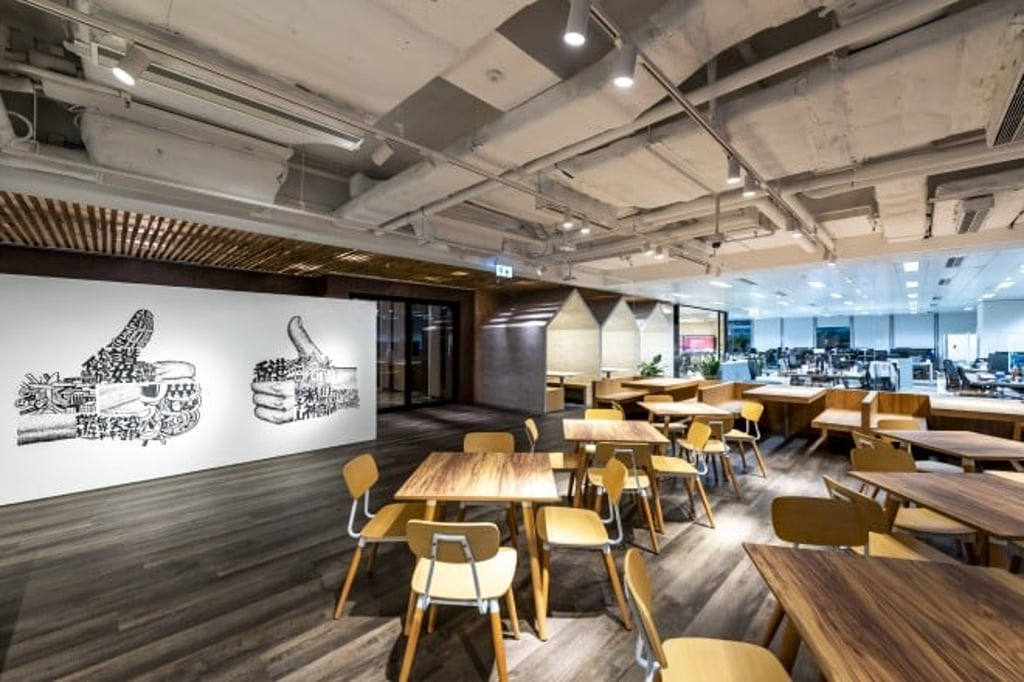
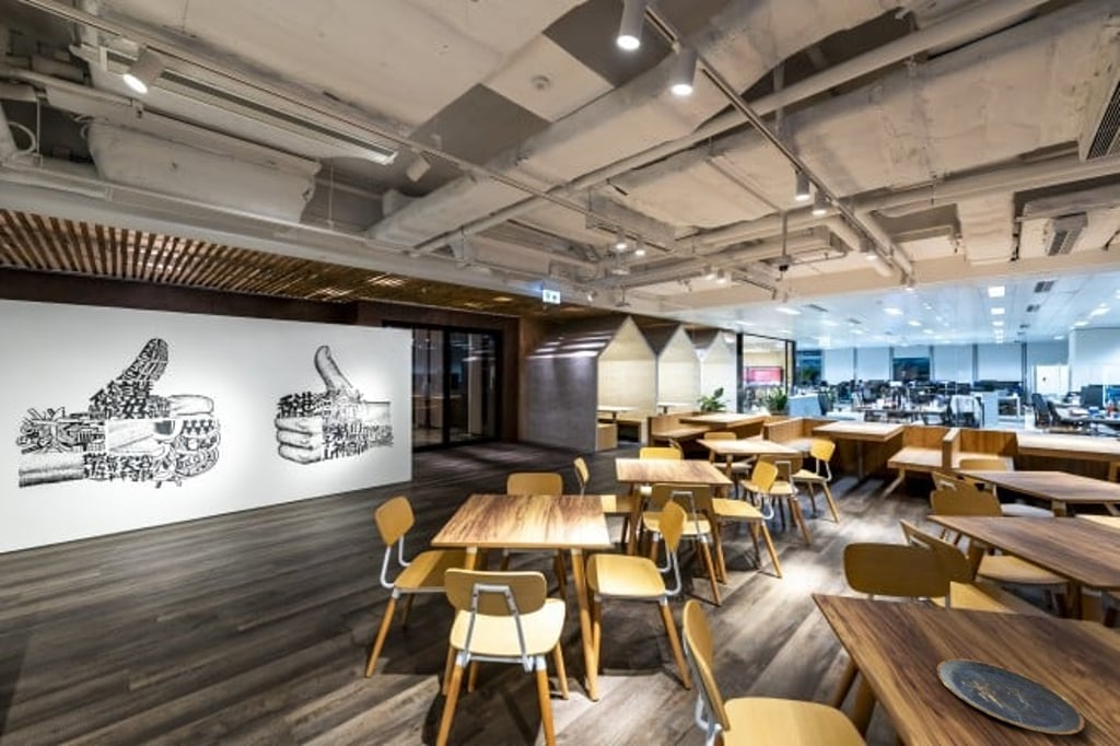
+ plate [936,657,1086,736]
